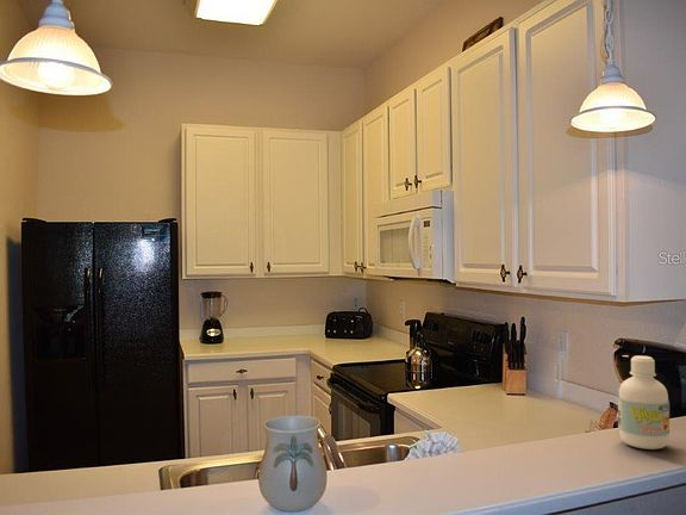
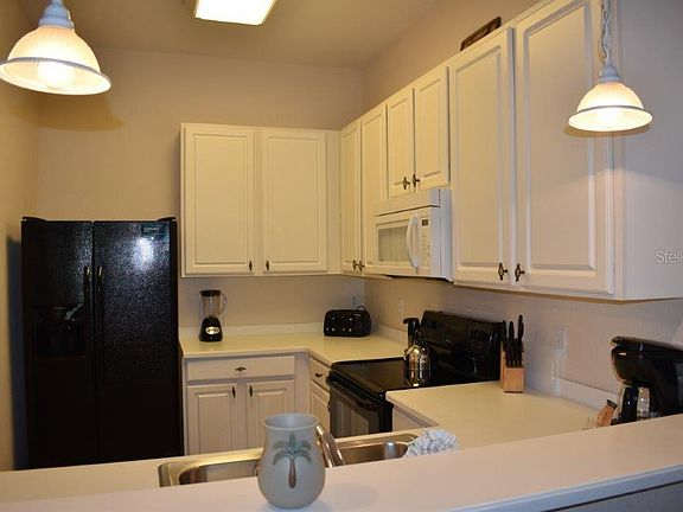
- bottle [617,355,671,451]
